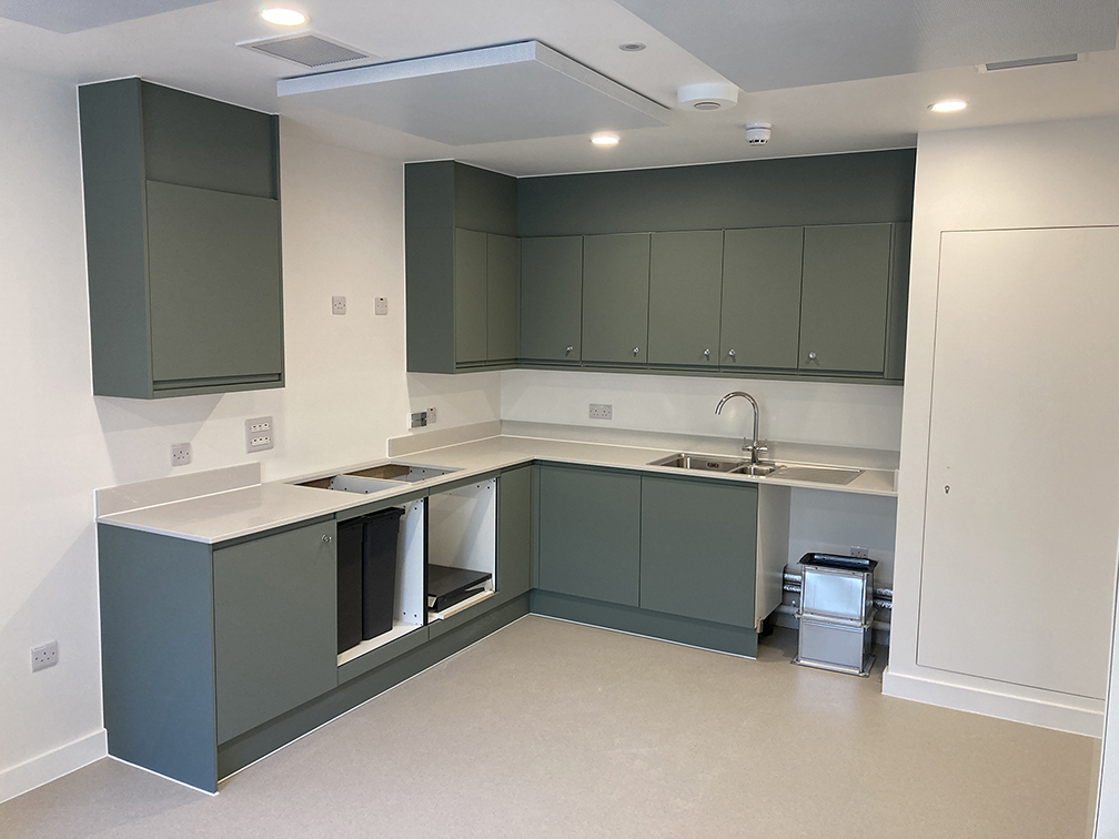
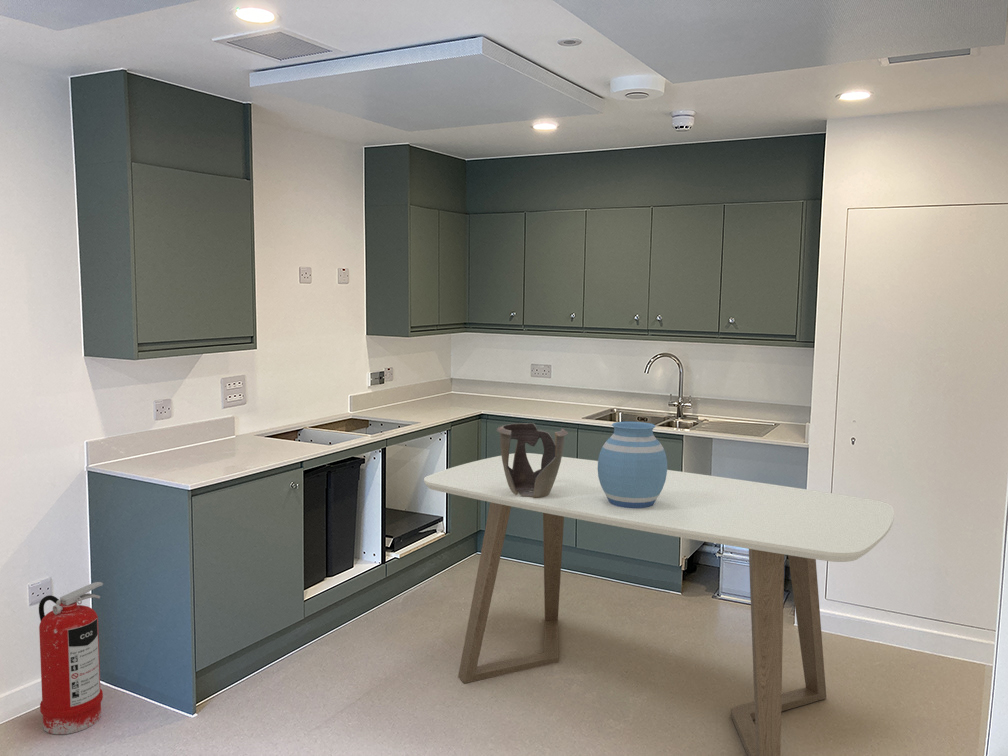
+ vase [597,421,668,508]
+ dining table [423,452,895,756]
+ decorative bowl [496,422,569,498]
+ fire extinguisher [38,581,104,736]
